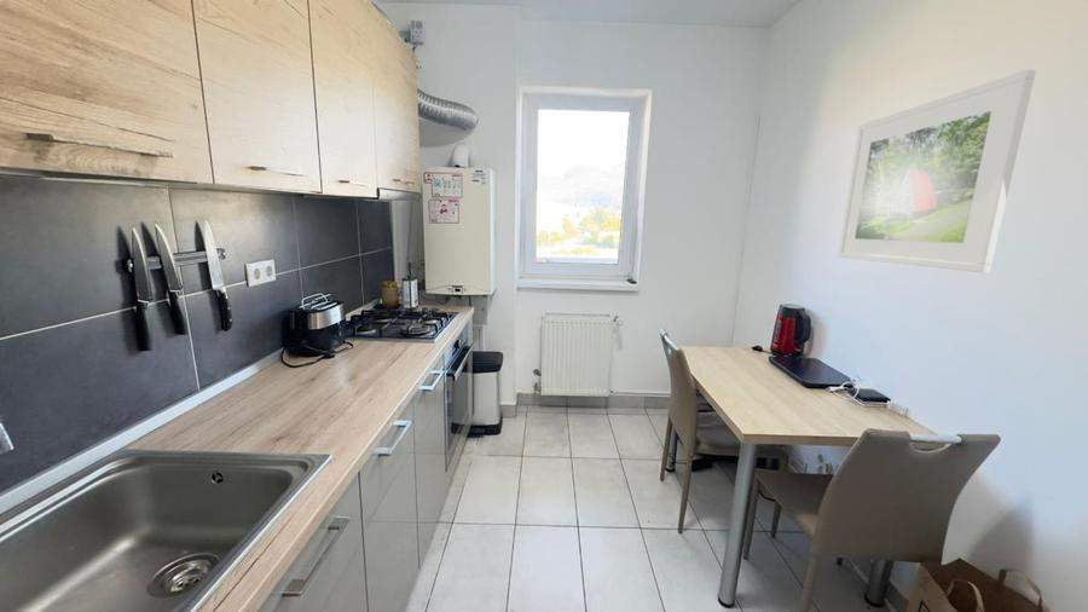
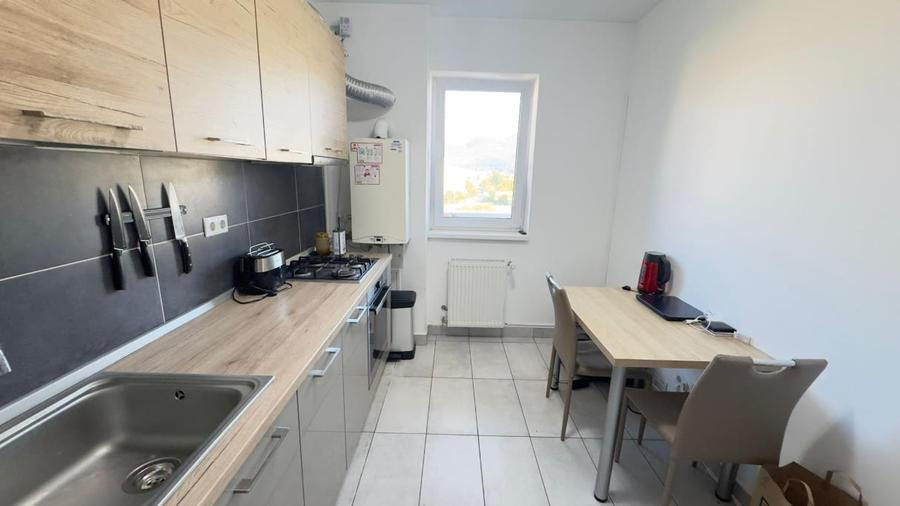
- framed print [837,69,1037,275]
